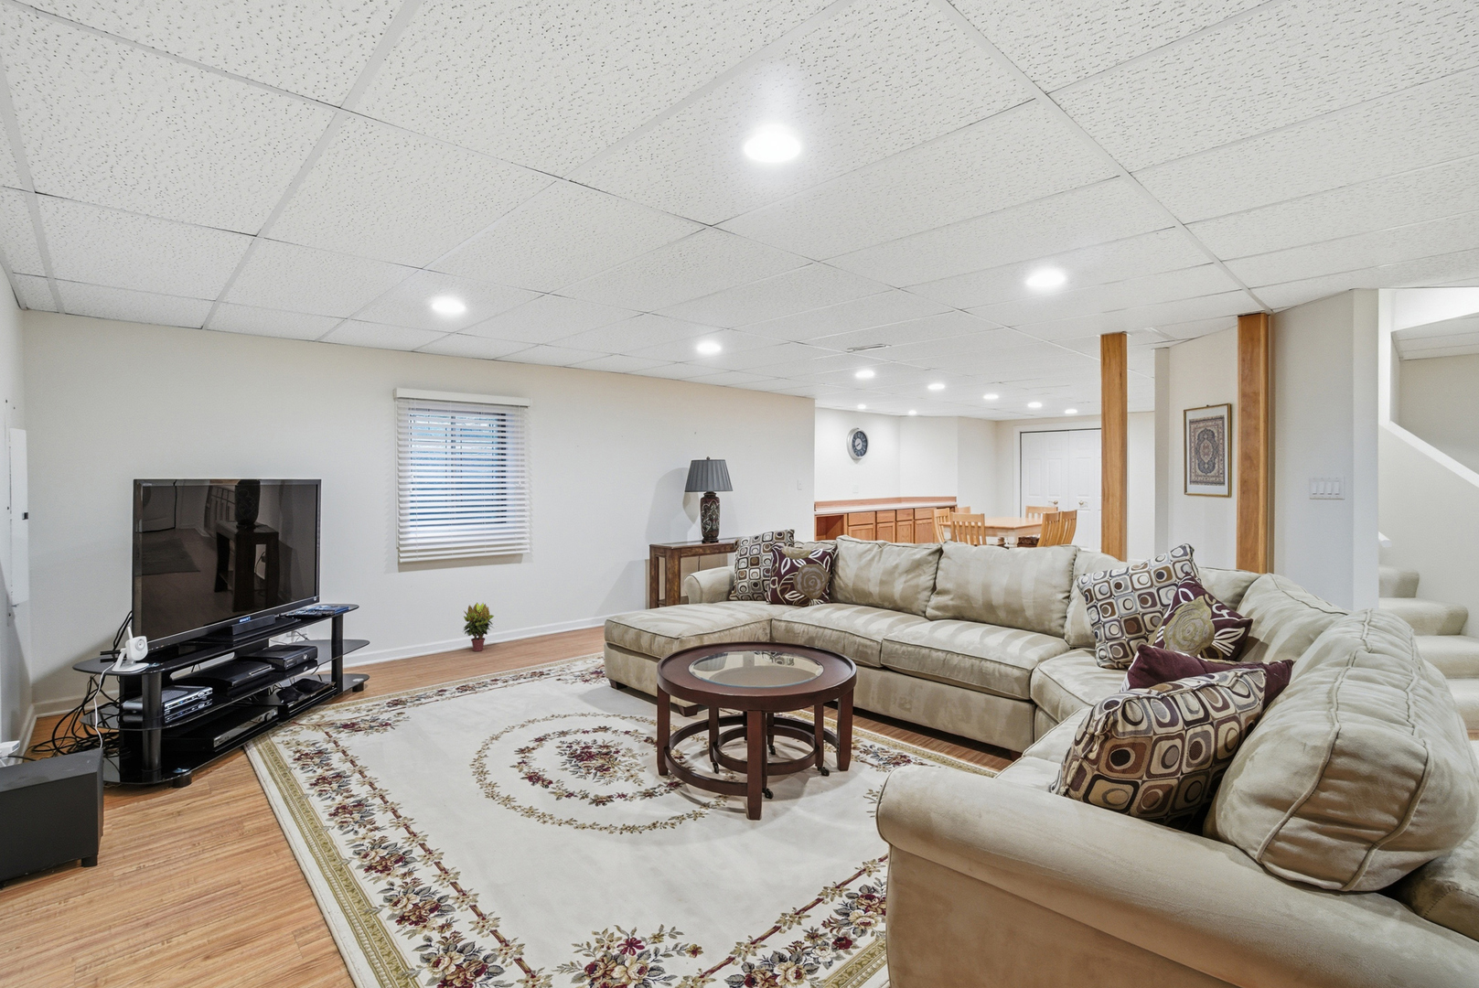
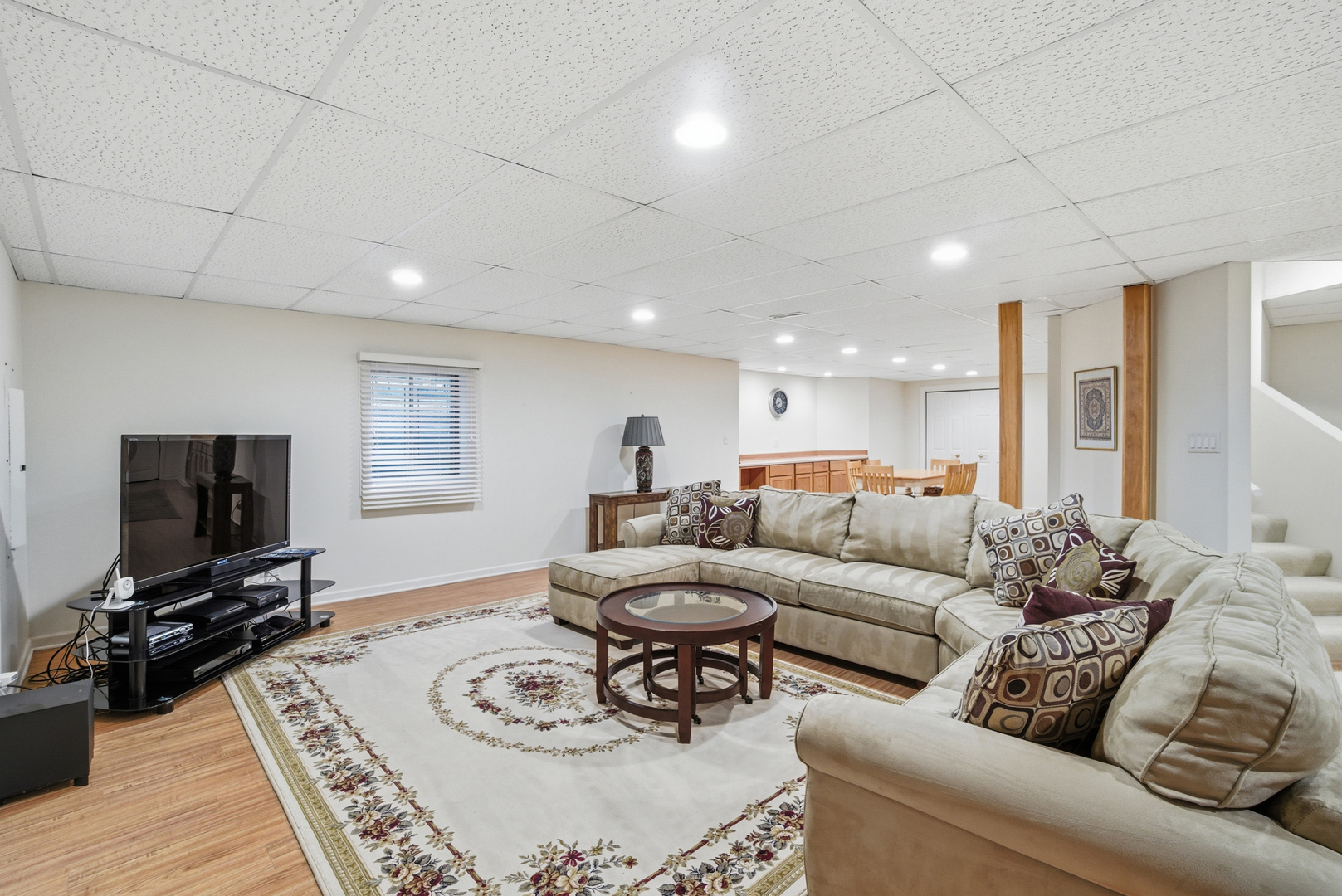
- potted plant [462,602,495,653]
